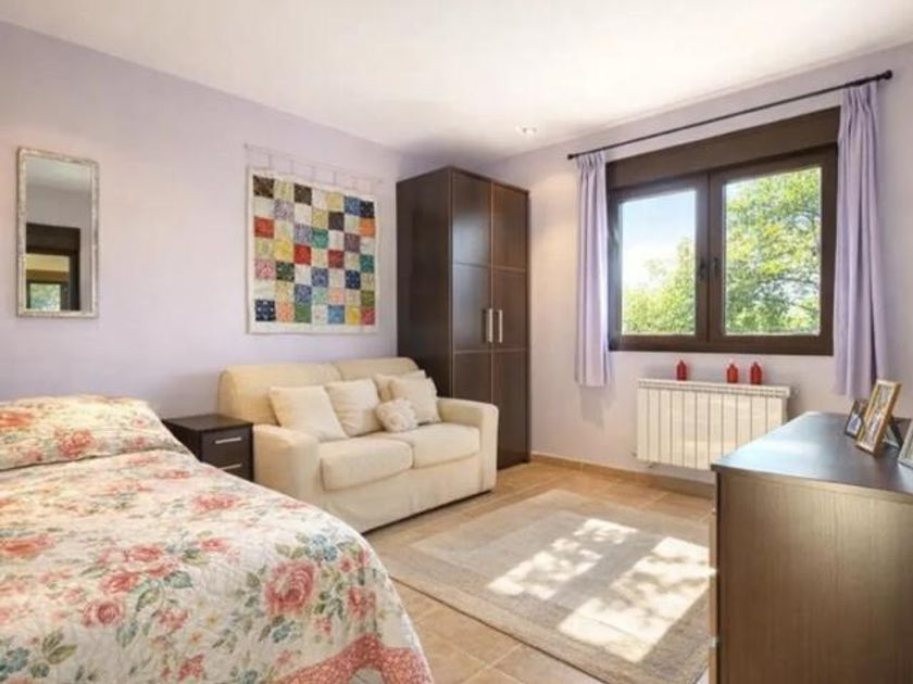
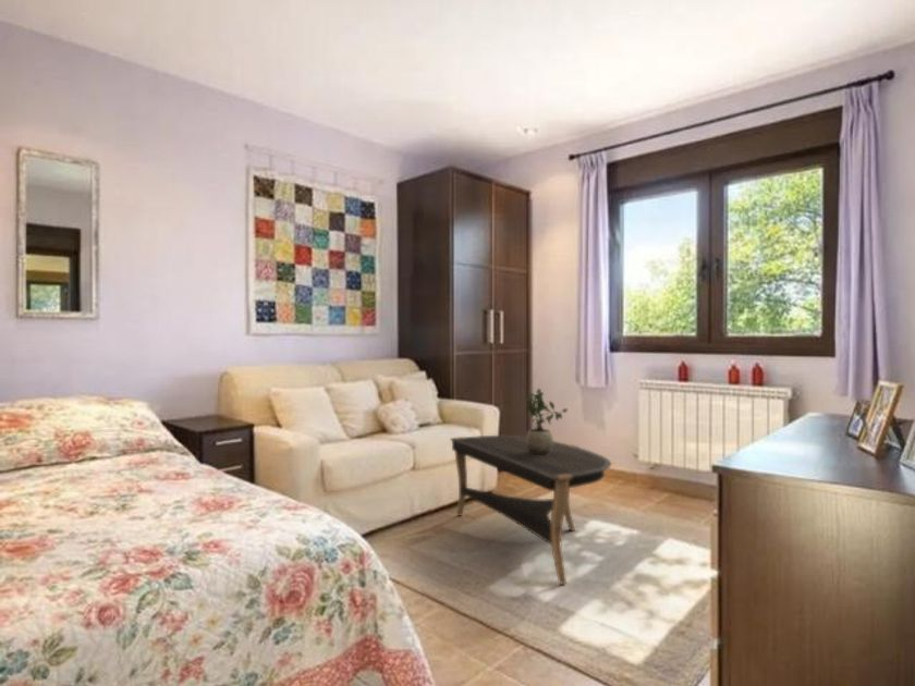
+ potted plant [523,388,569,455]
+ coffee table [449,434,612,586]
